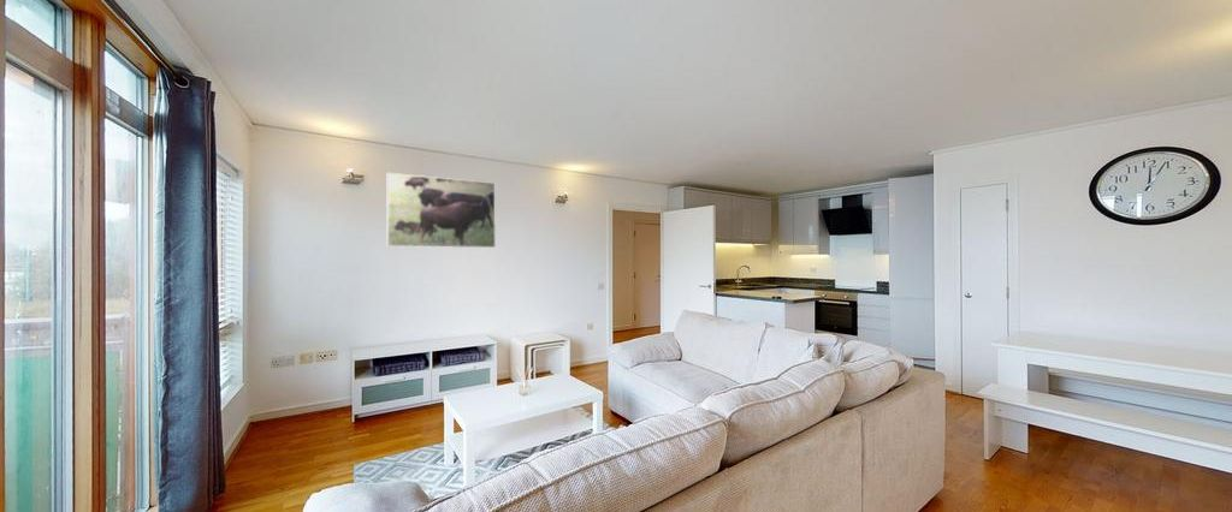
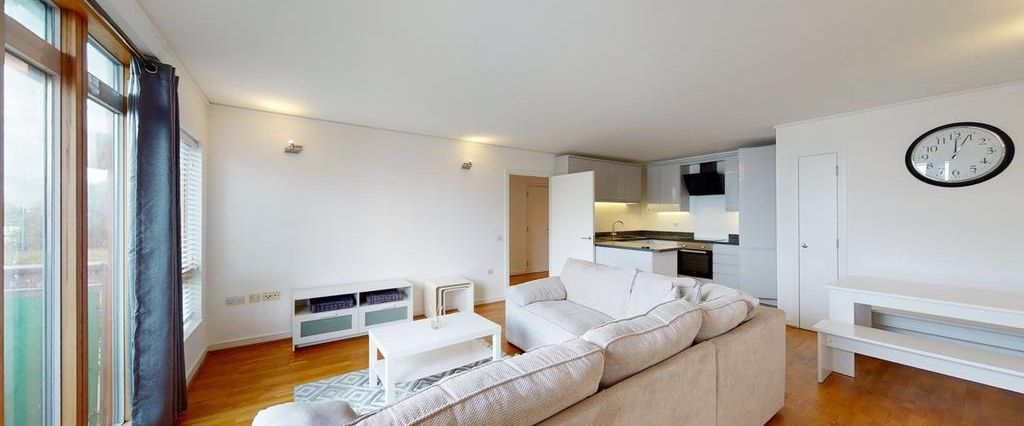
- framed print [386,172,497,249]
